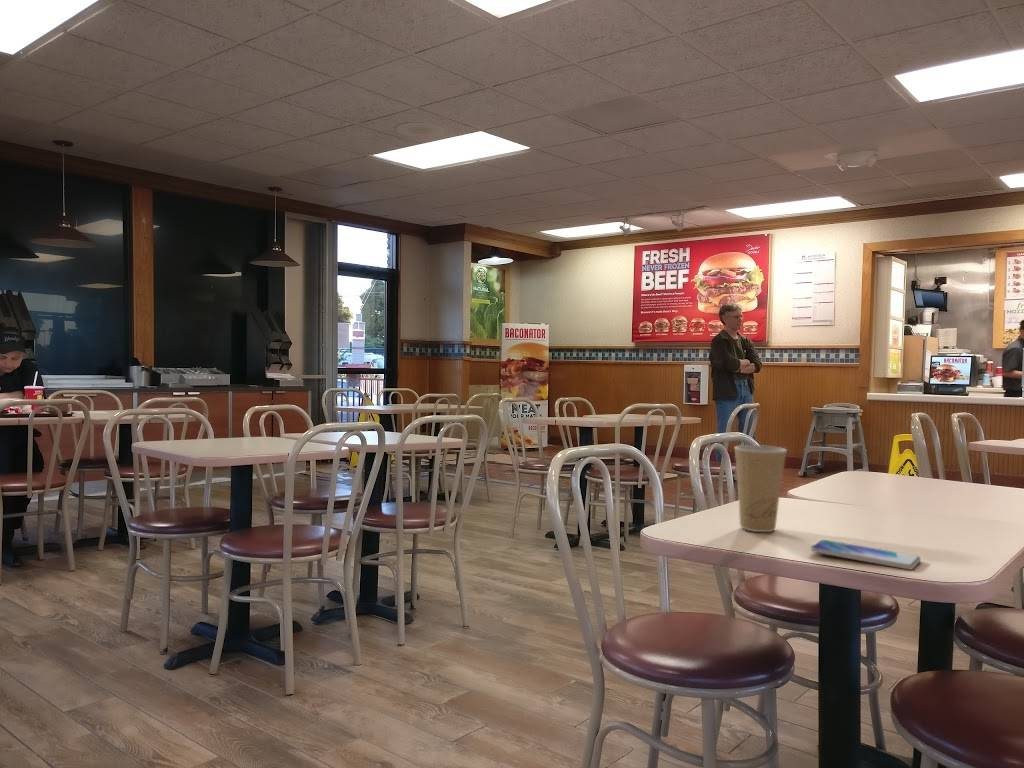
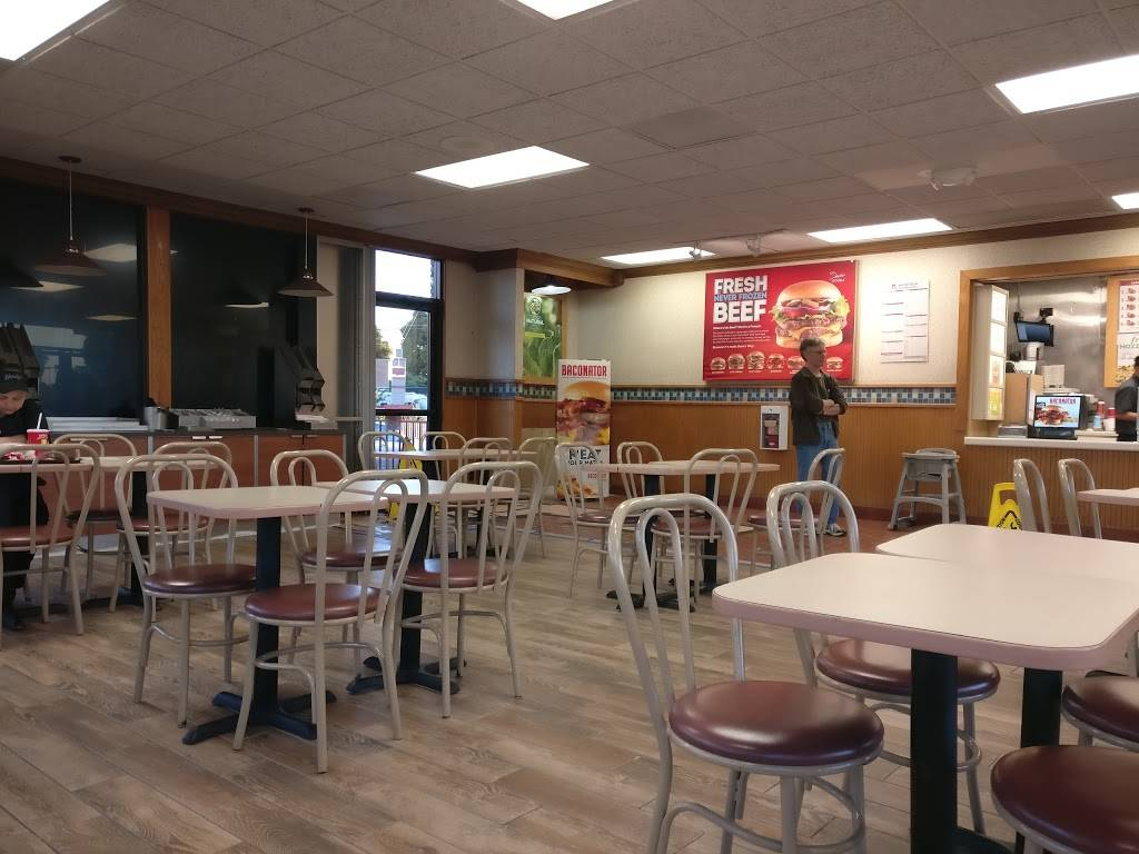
- smartphone [810,539,922,571]
- paper cup [733,444,788,533]
